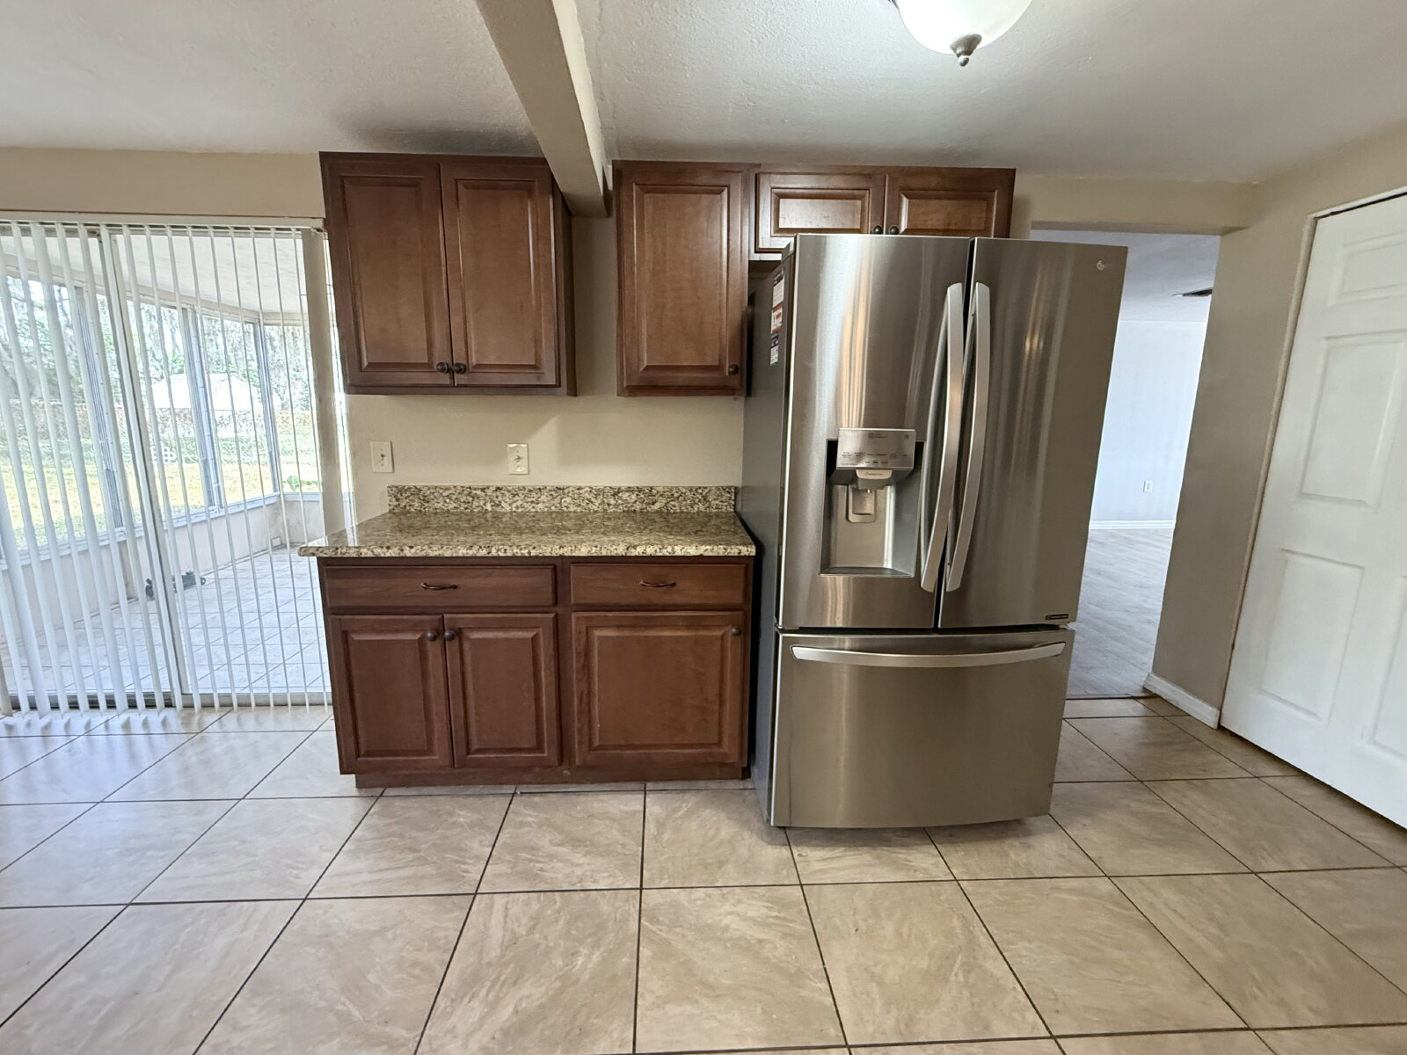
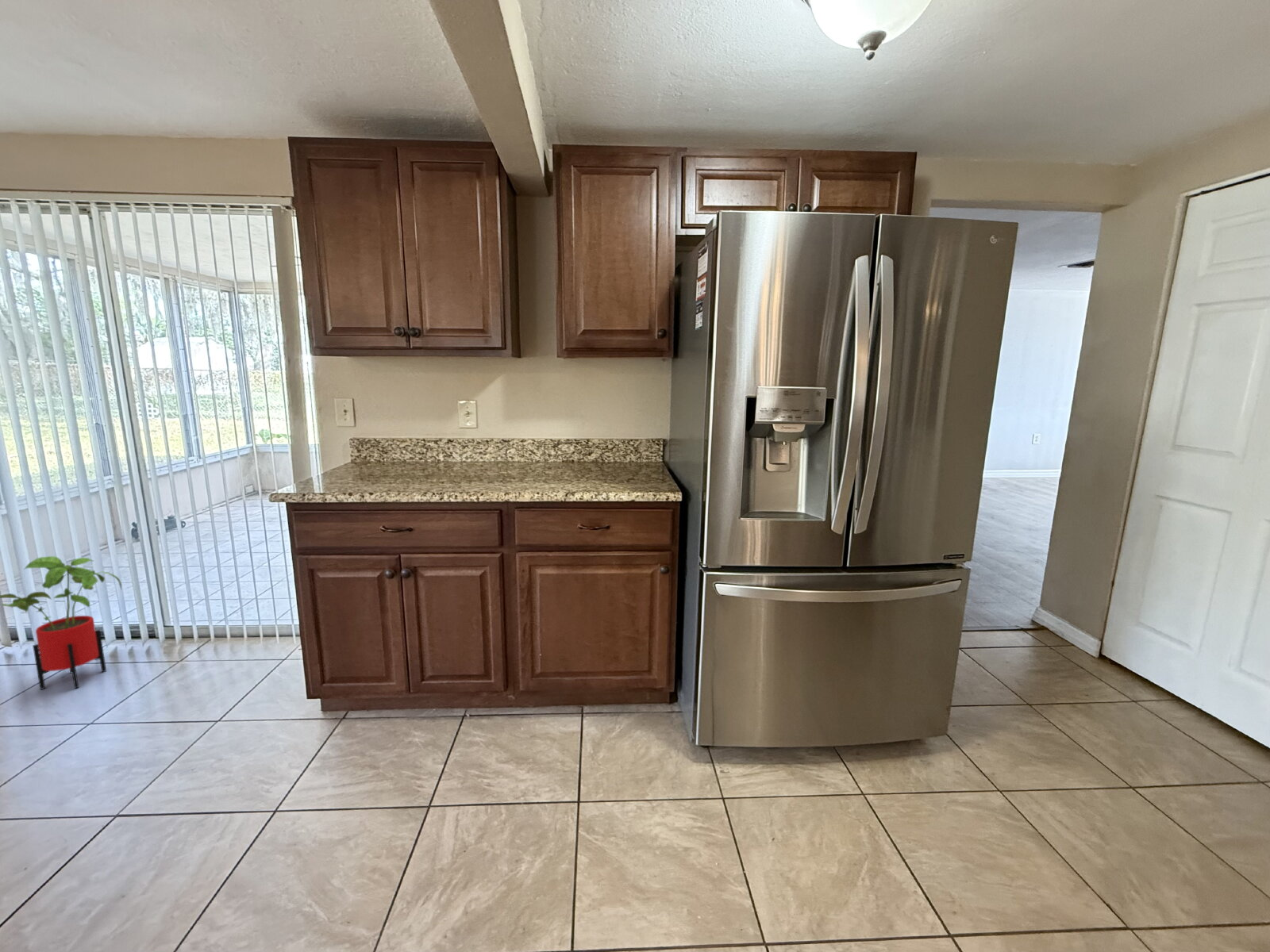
+ house plant [0,555,122,690]
